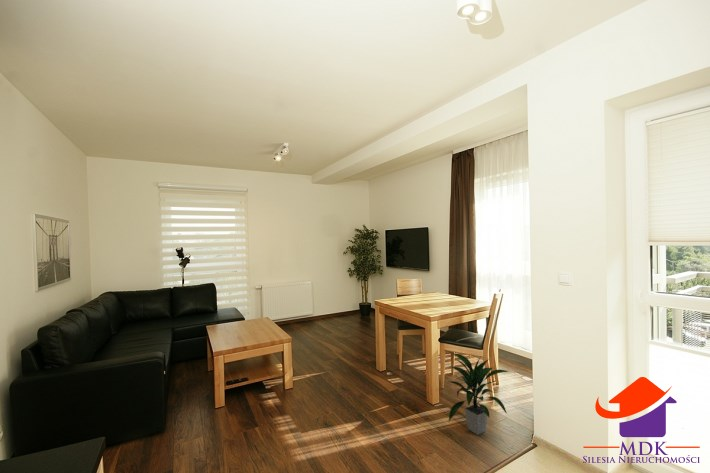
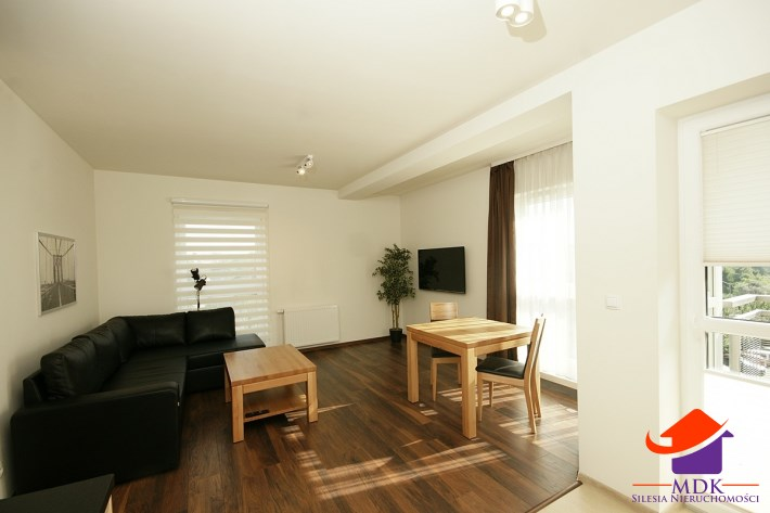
- indoor plant [446,352,509,436]
